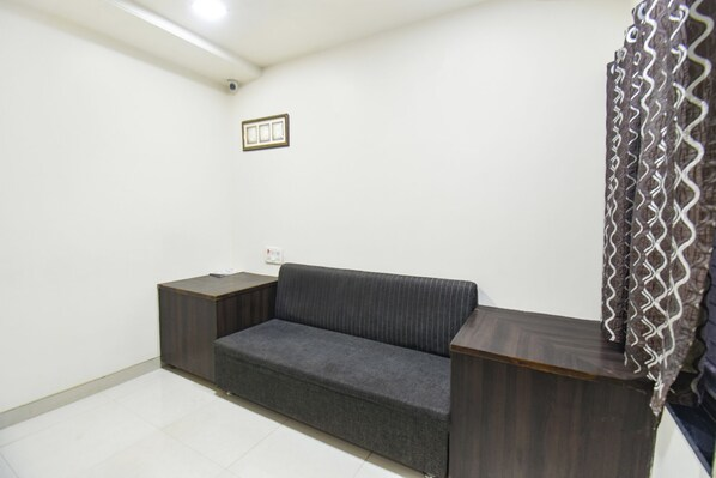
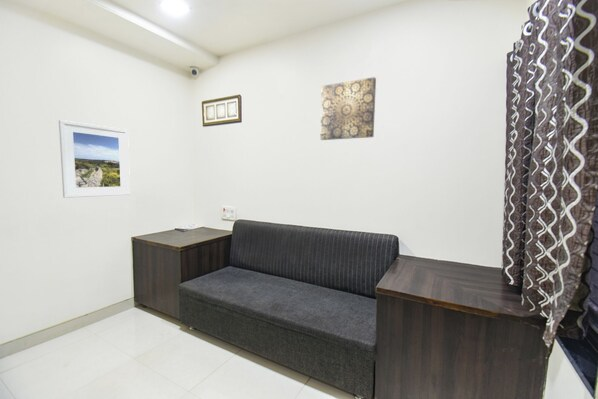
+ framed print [58,119,131,199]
+ wall art [319,76,377,141]
